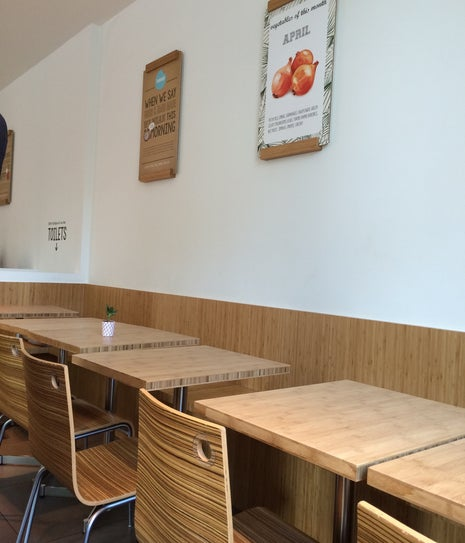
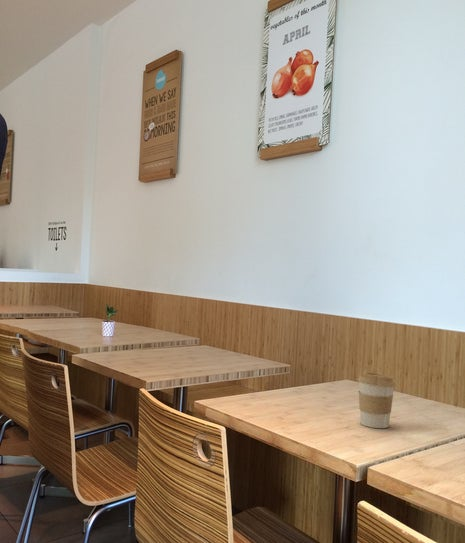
+ coffee cup [357,371,397,429]
